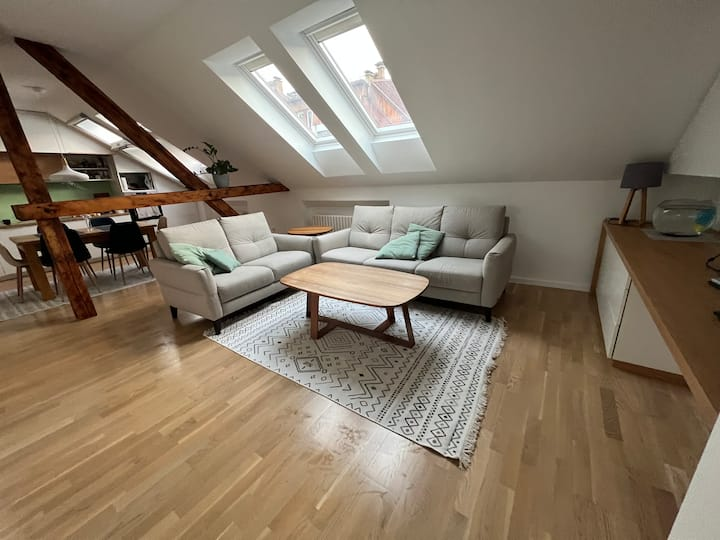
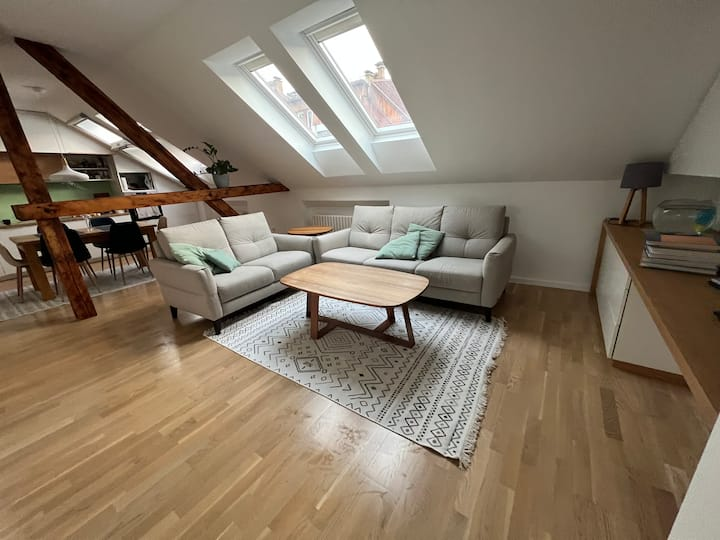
+ book stack [638,233,720,276]
